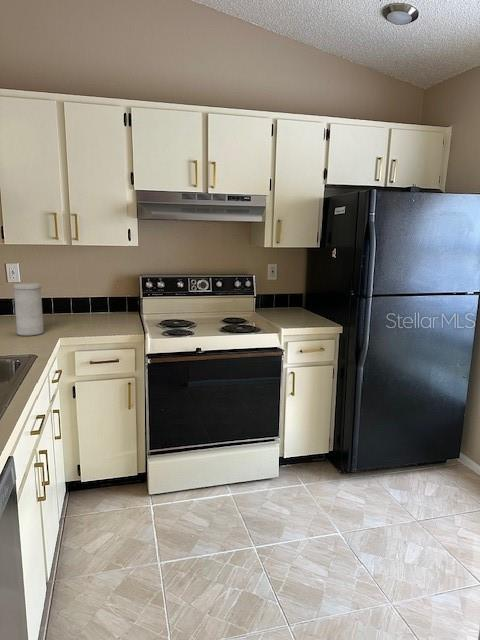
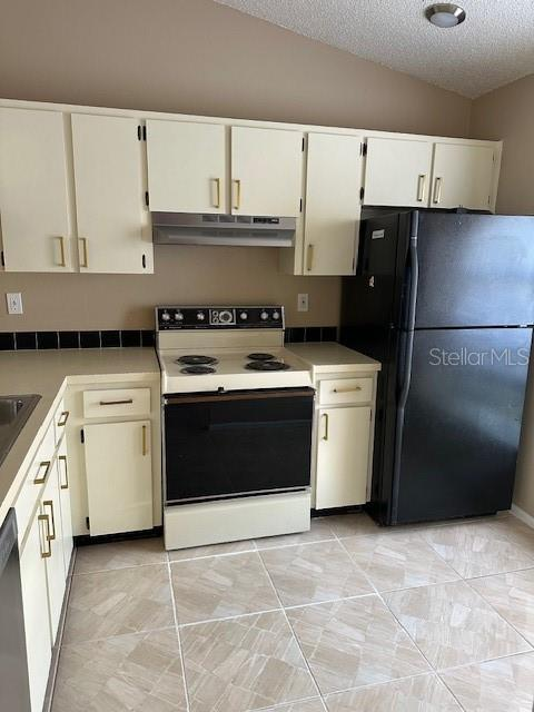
- canister [12,282,45,337]
